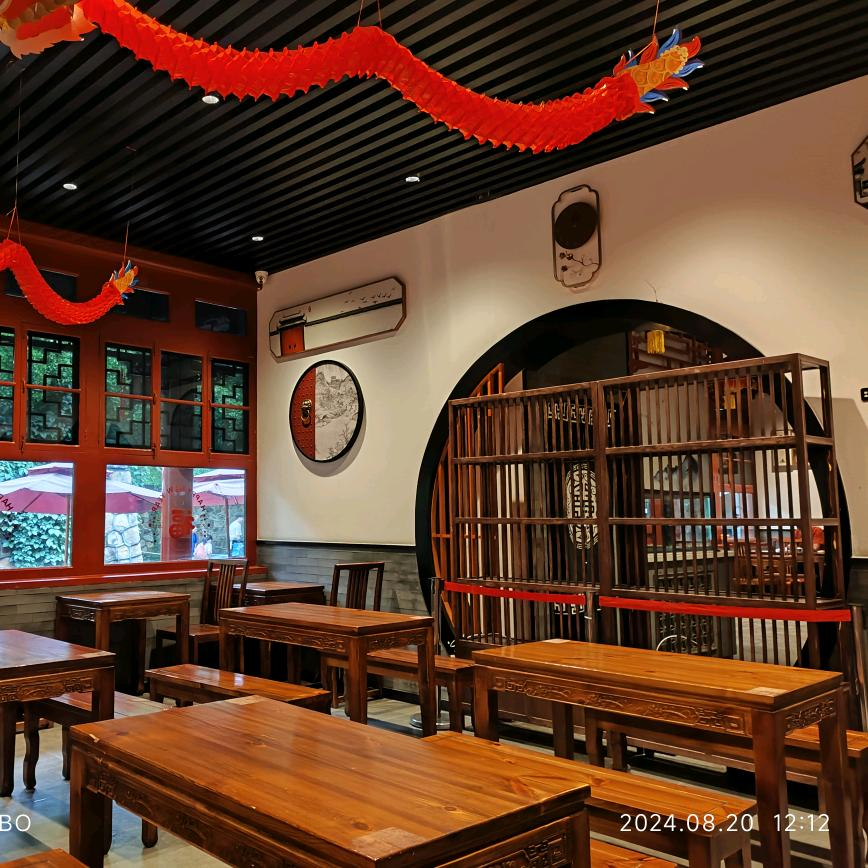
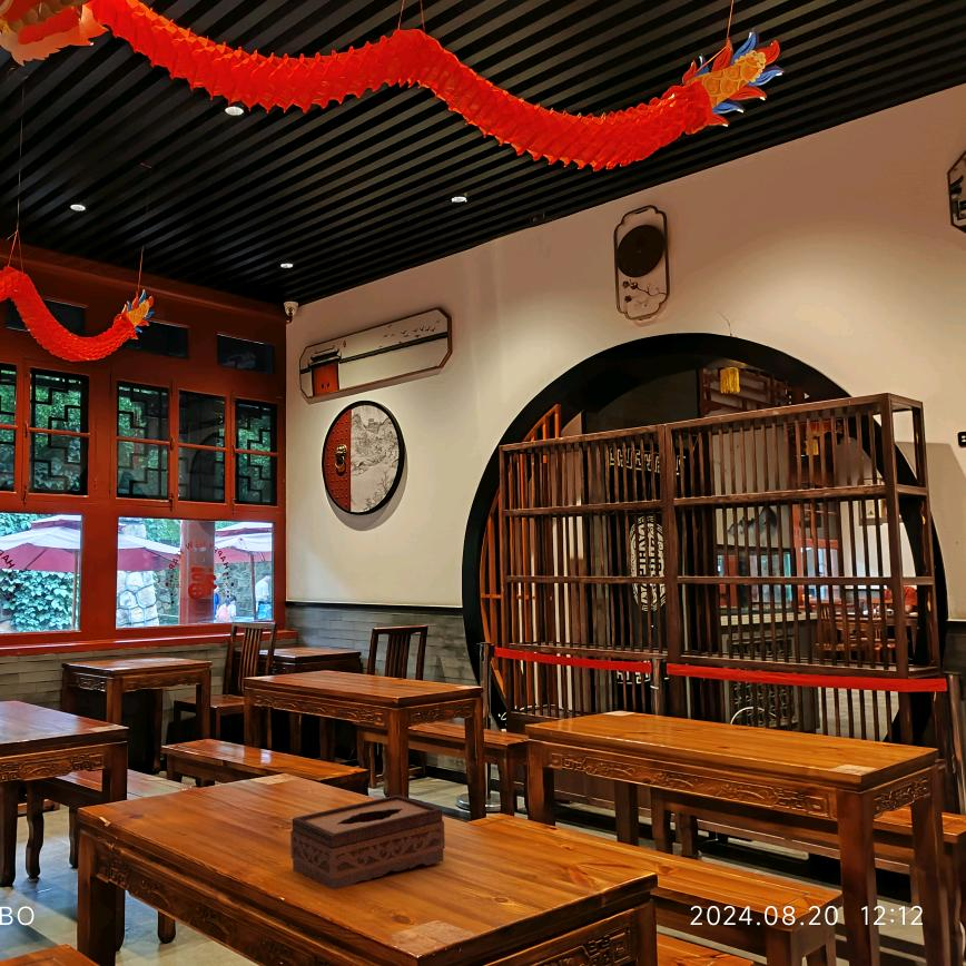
+ tissue box [289,793,446,890]
